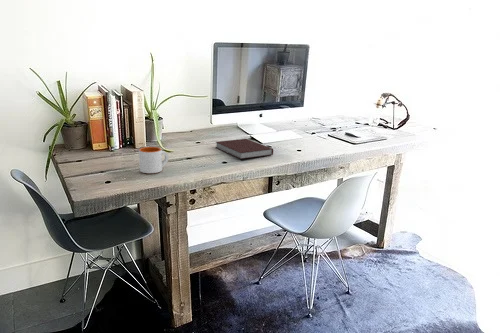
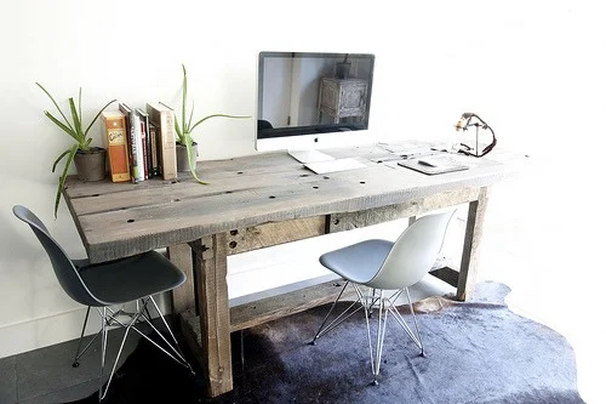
- mug [138,146,169,174]
- notebook [214,138,274,160]
